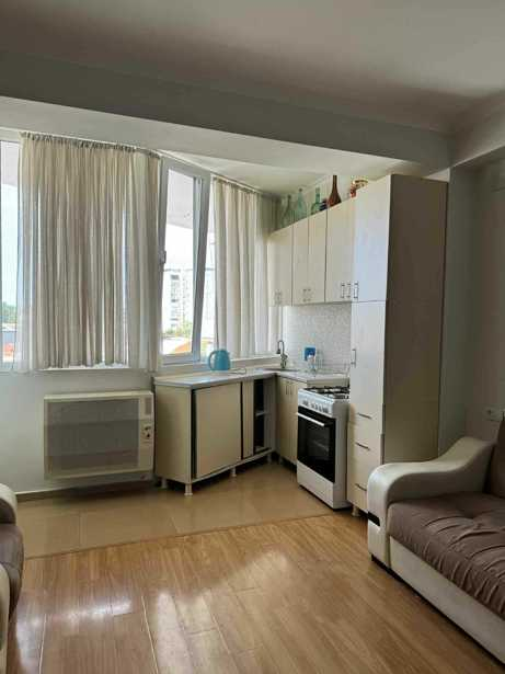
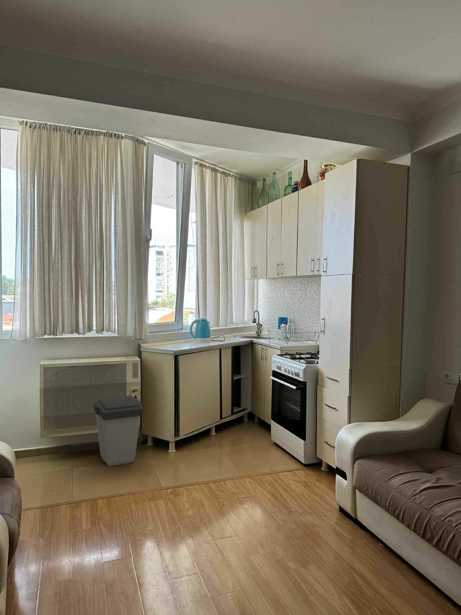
+ trash can [92,395,144,467]
